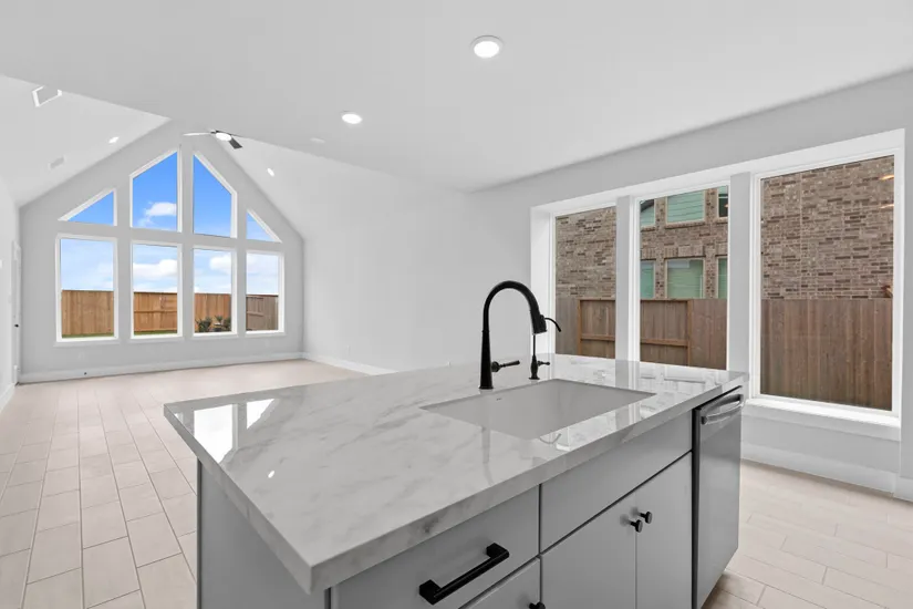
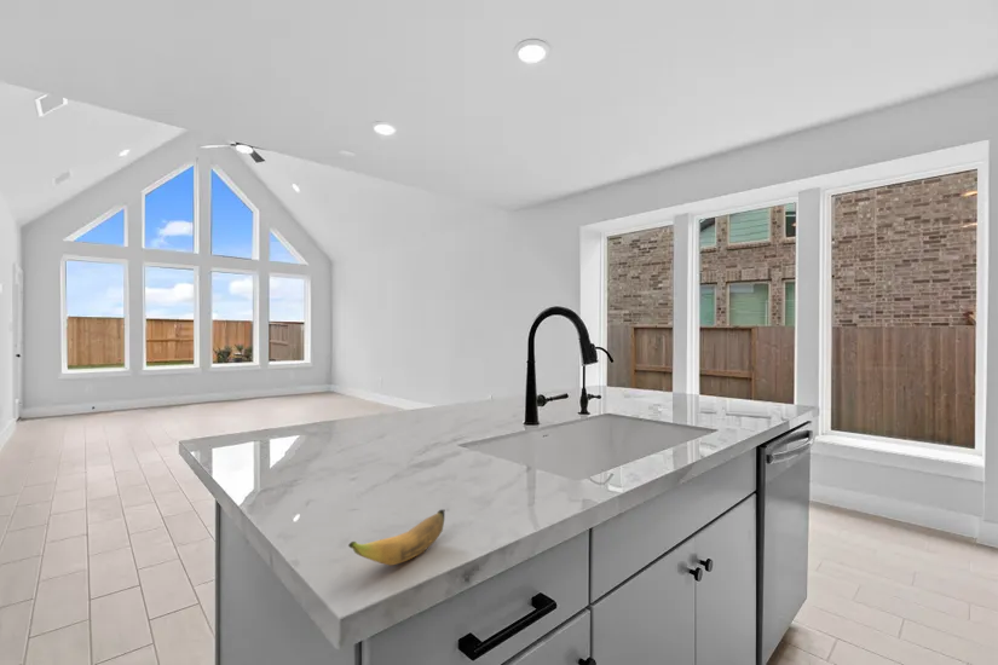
+ banana [347,508,445,567]
